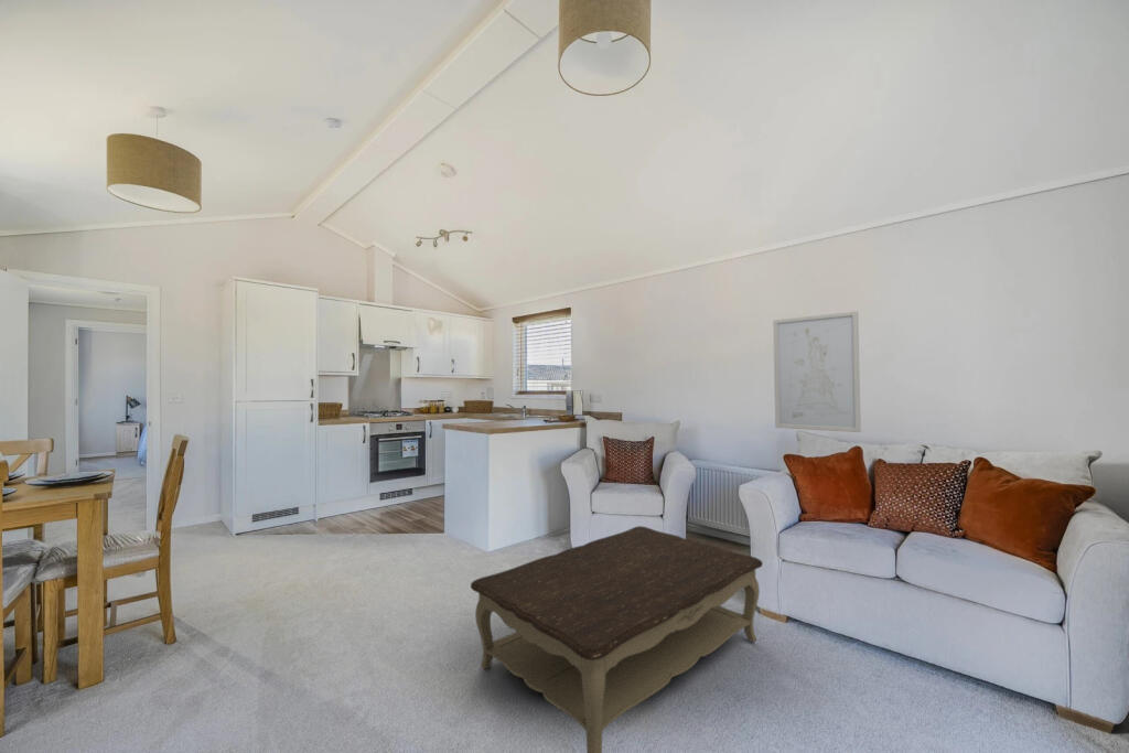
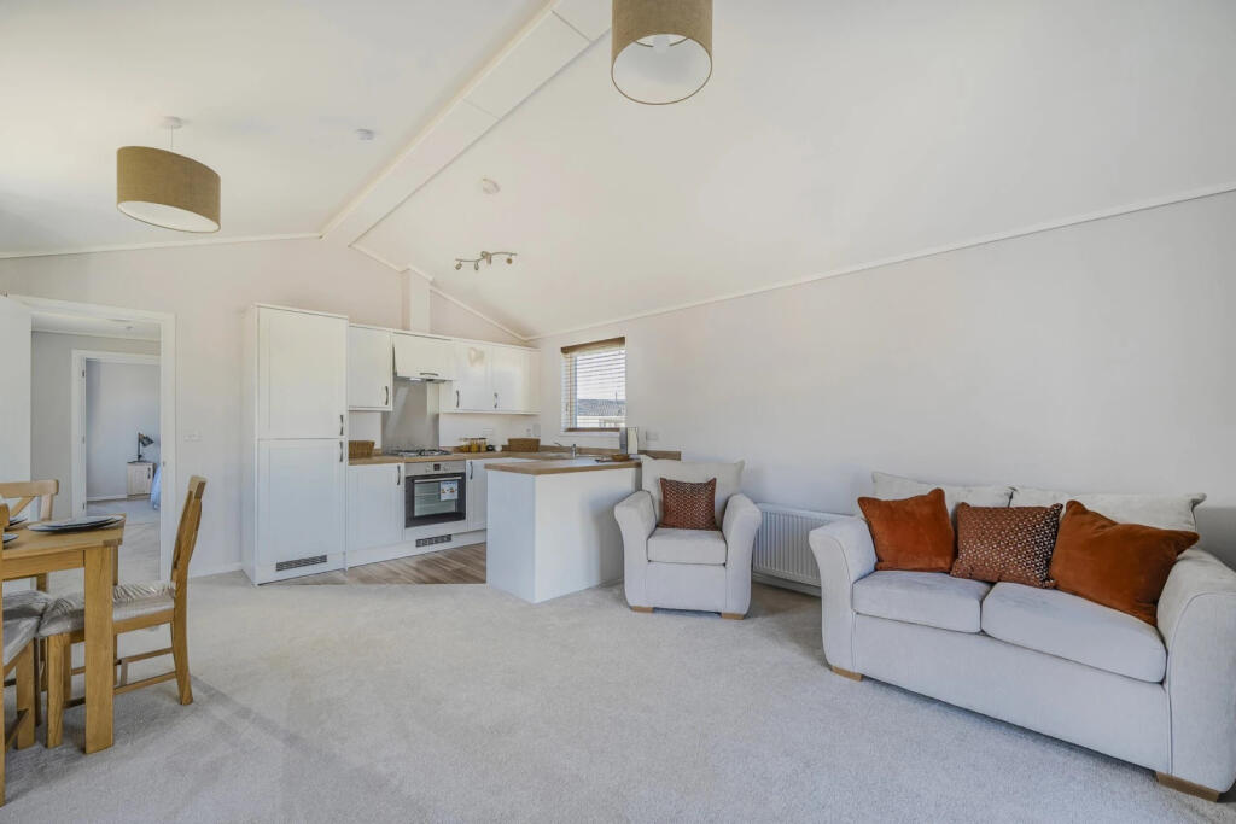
- wall art [772,311,862,433]
- coffee table [470,525,764,753]
